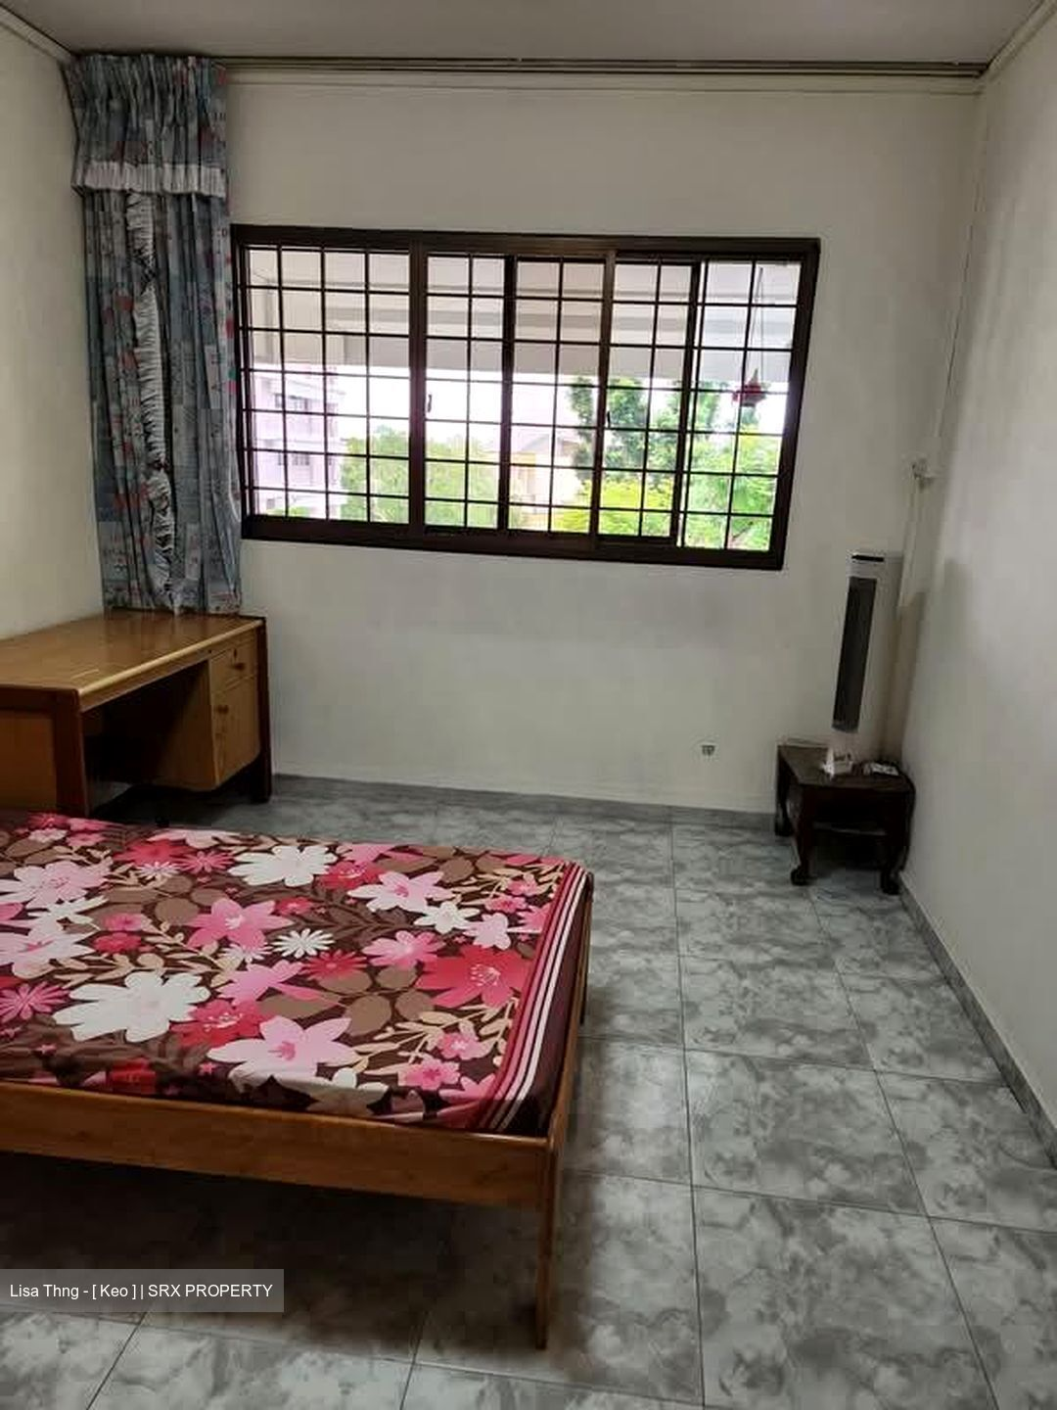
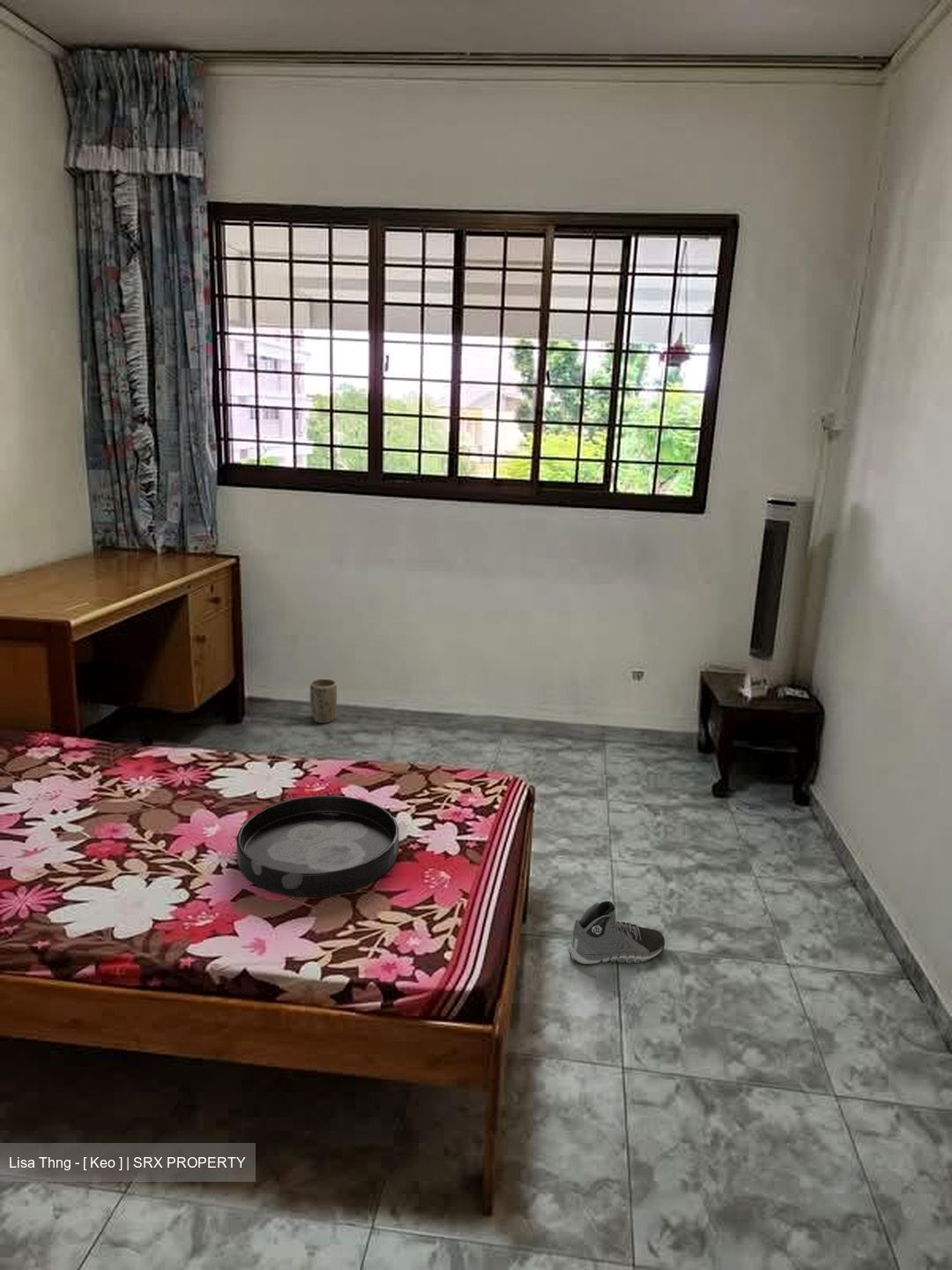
+ plant pot [309,678,338,724]
+ tray [236,795,399,897]
+ sneaker [568,900,666,966]
